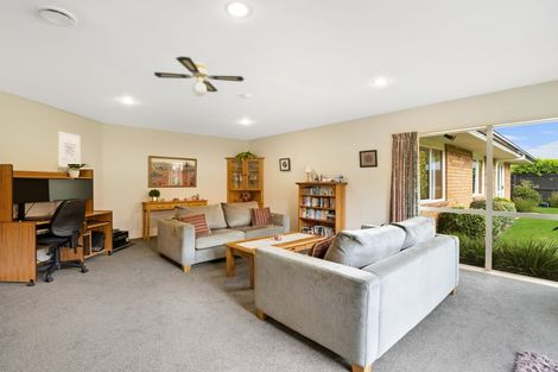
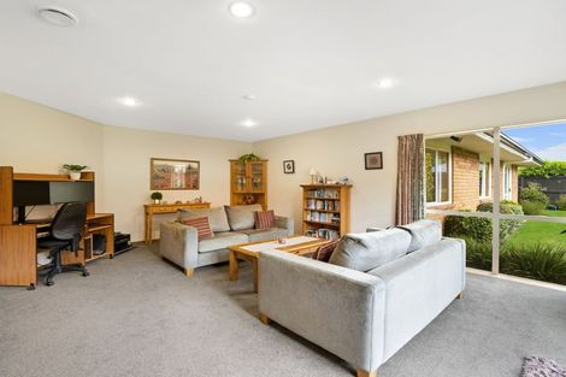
- wall art [57,130,82,168]
- ceiling fan [153,56,246,97]
